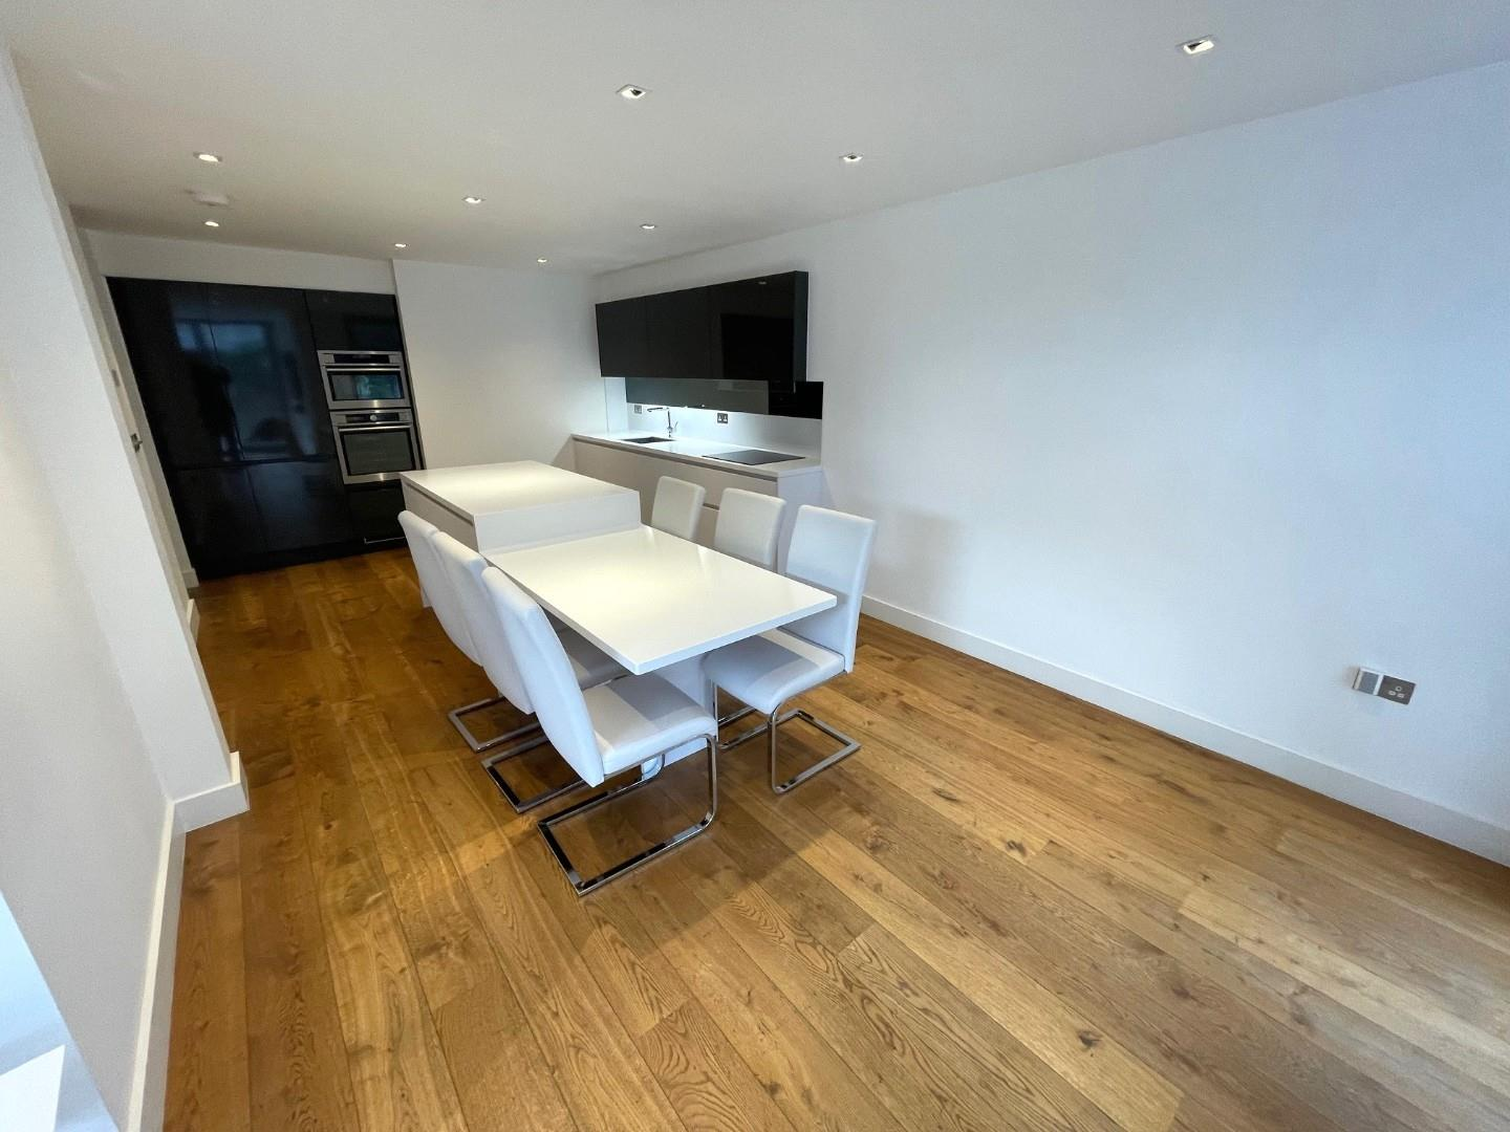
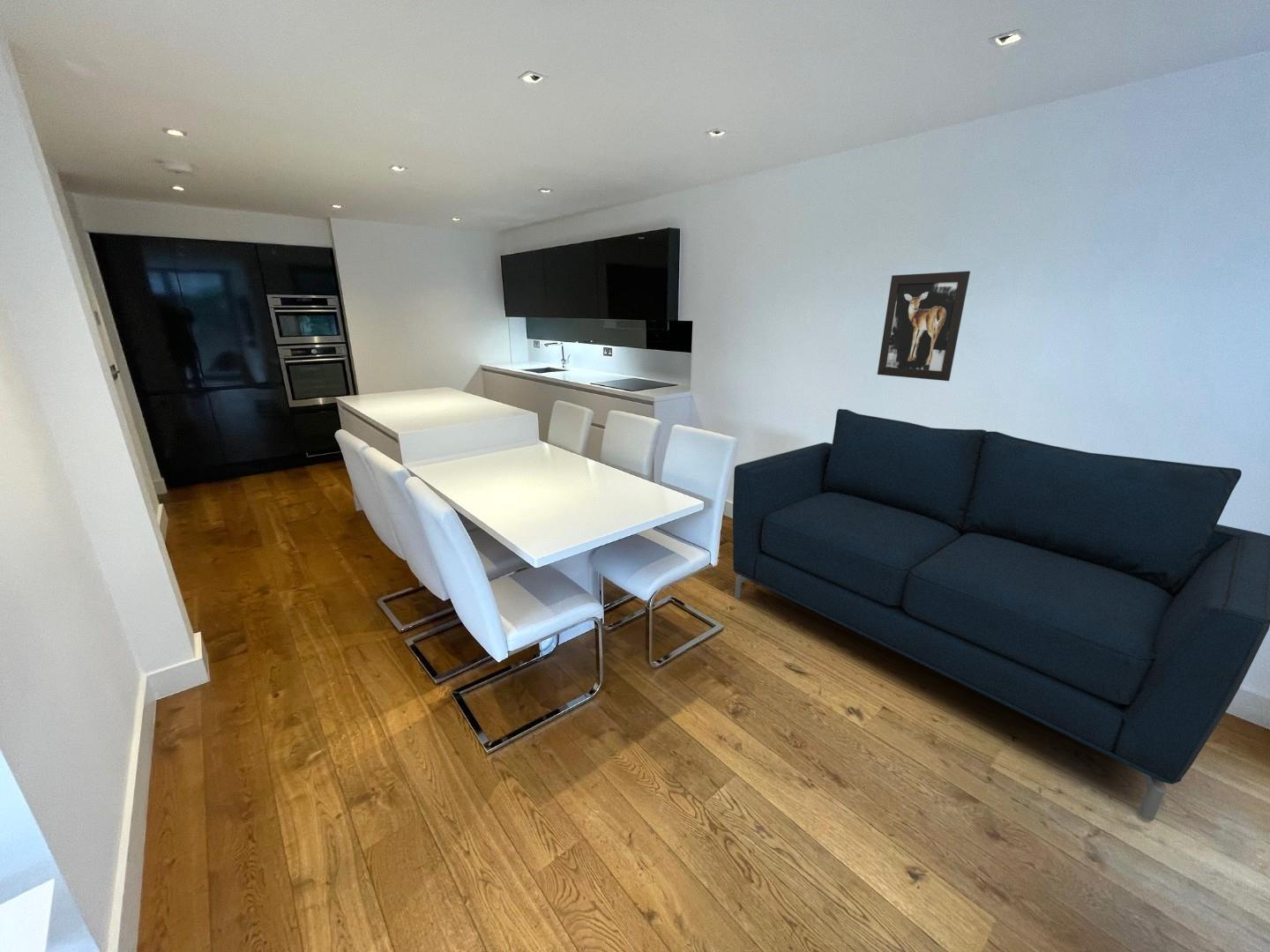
+ sofa [732,408,1270,822]
+ wall art [877,271,971,382]
